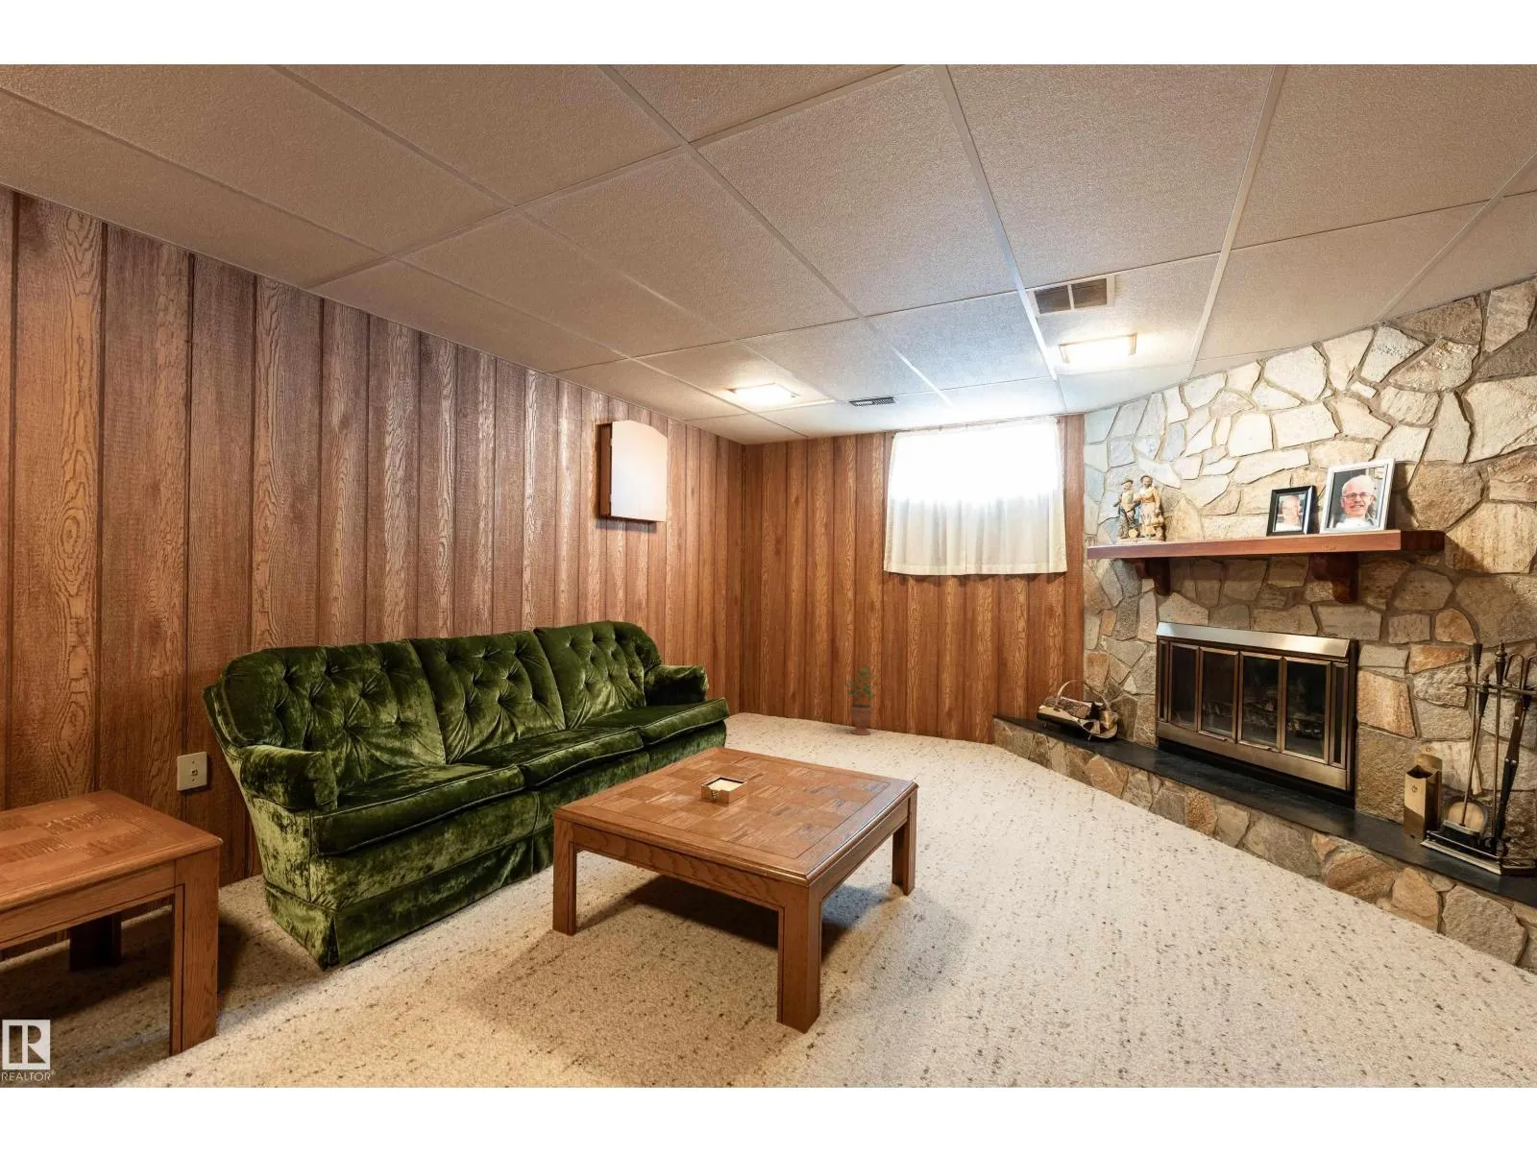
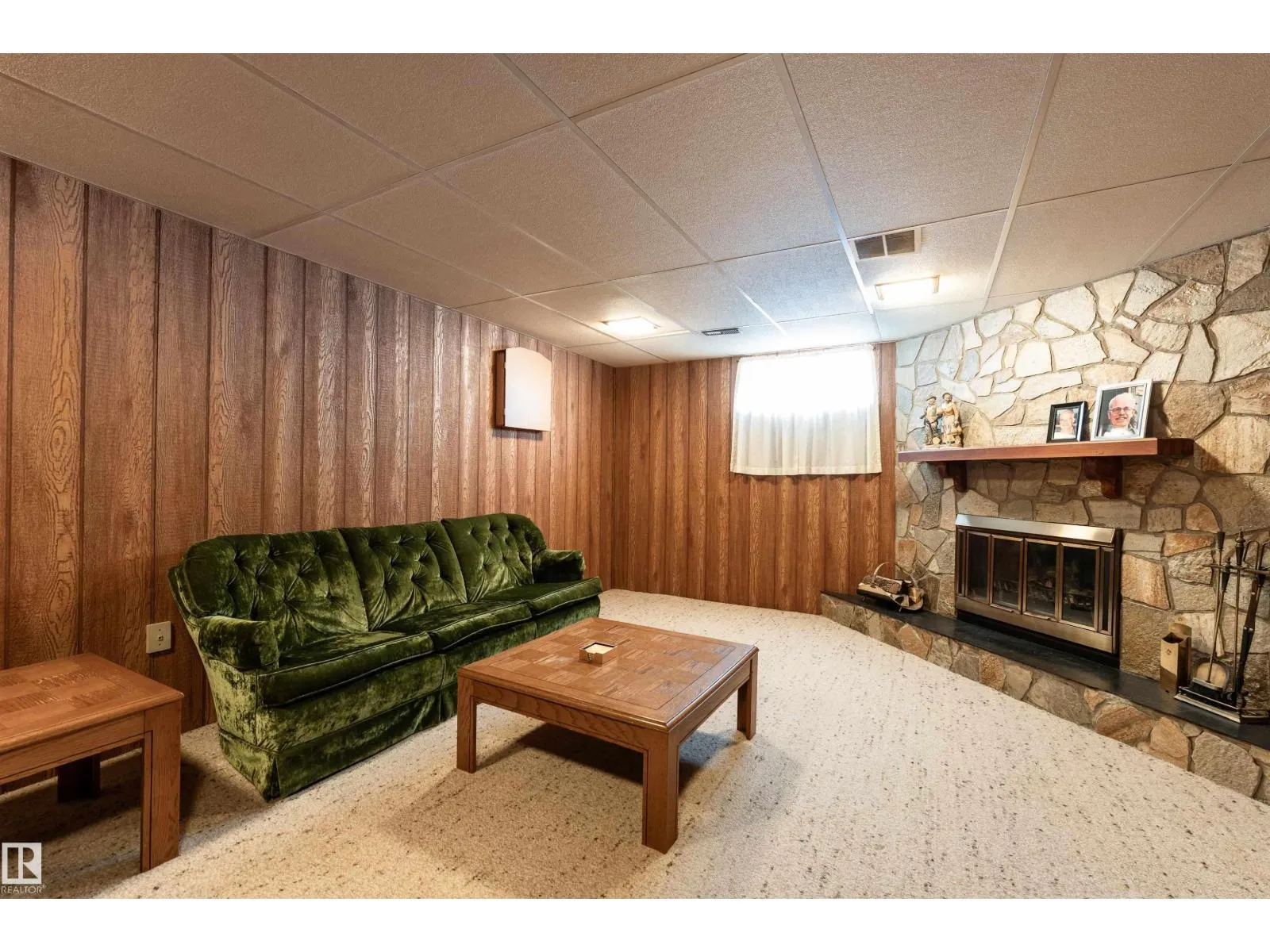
- potted plant [844,667,875,736]
